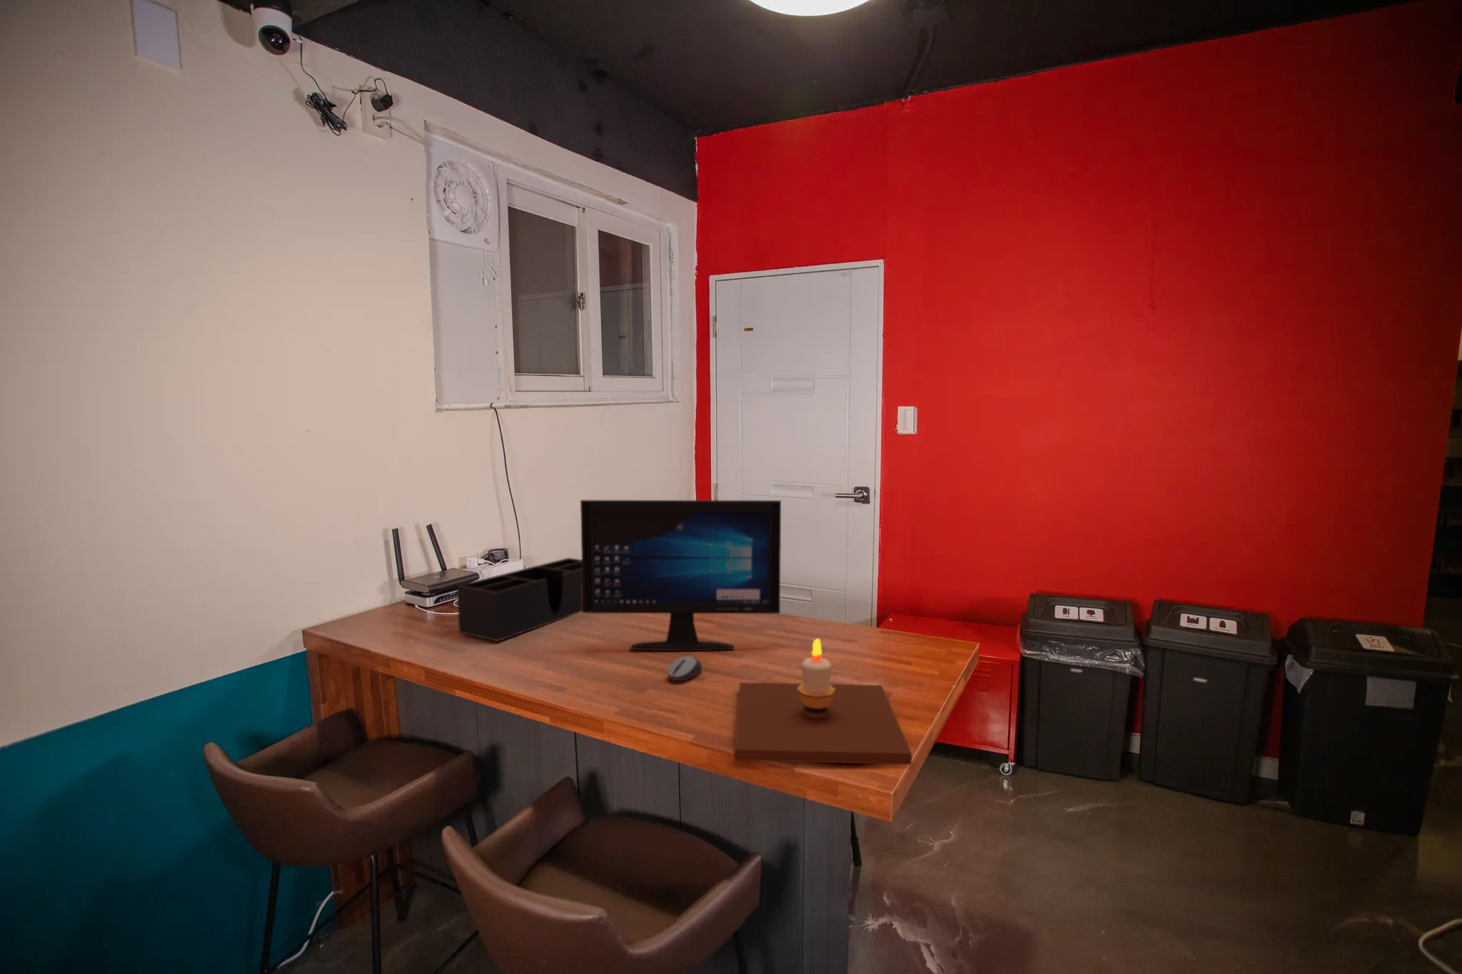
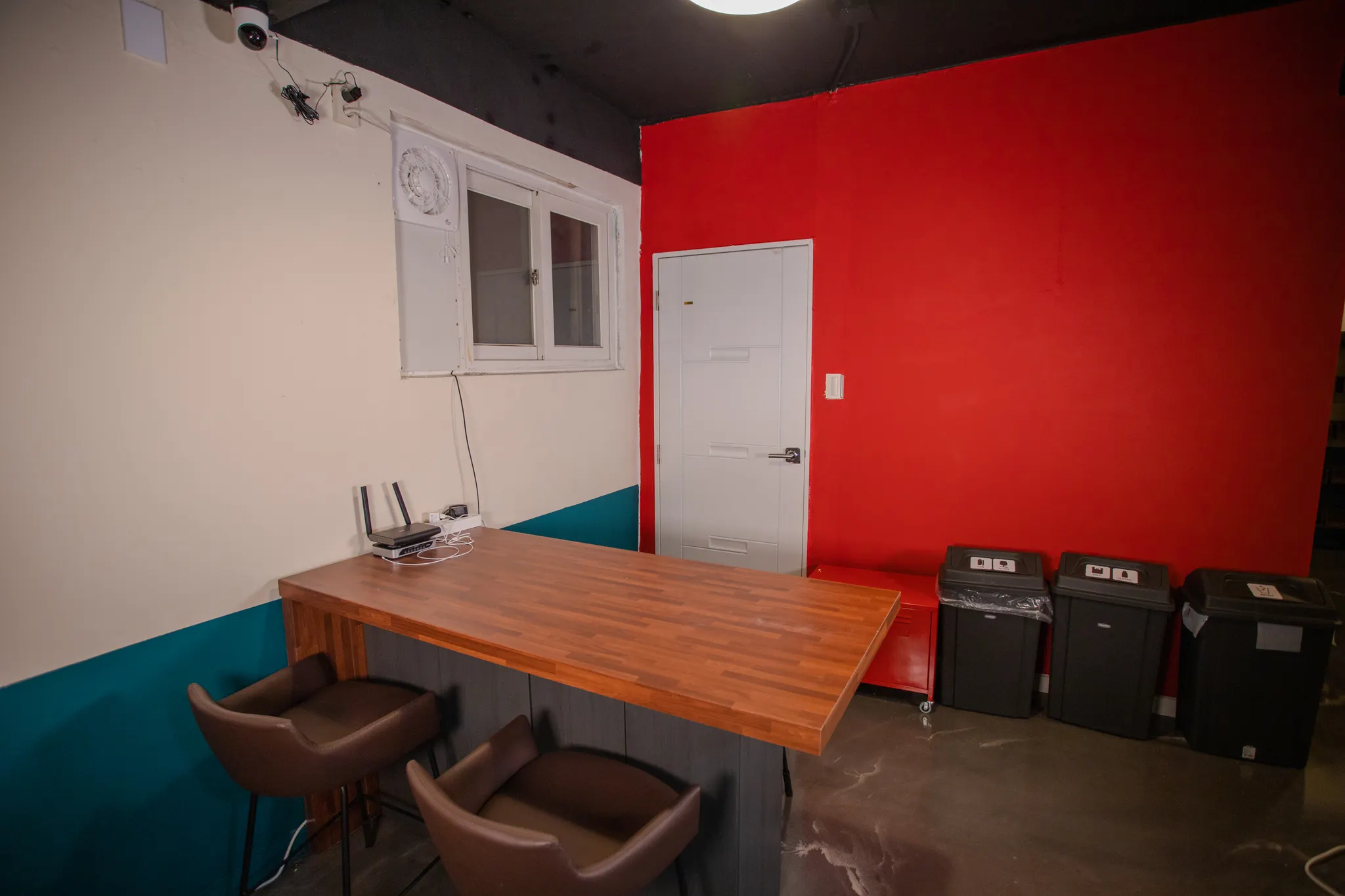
- computer monitor [579,499,782,651]
- candle [734,638,912,765]
- desk organizer [457,558,583,642]
- computer mouse [666,655,702,682]
